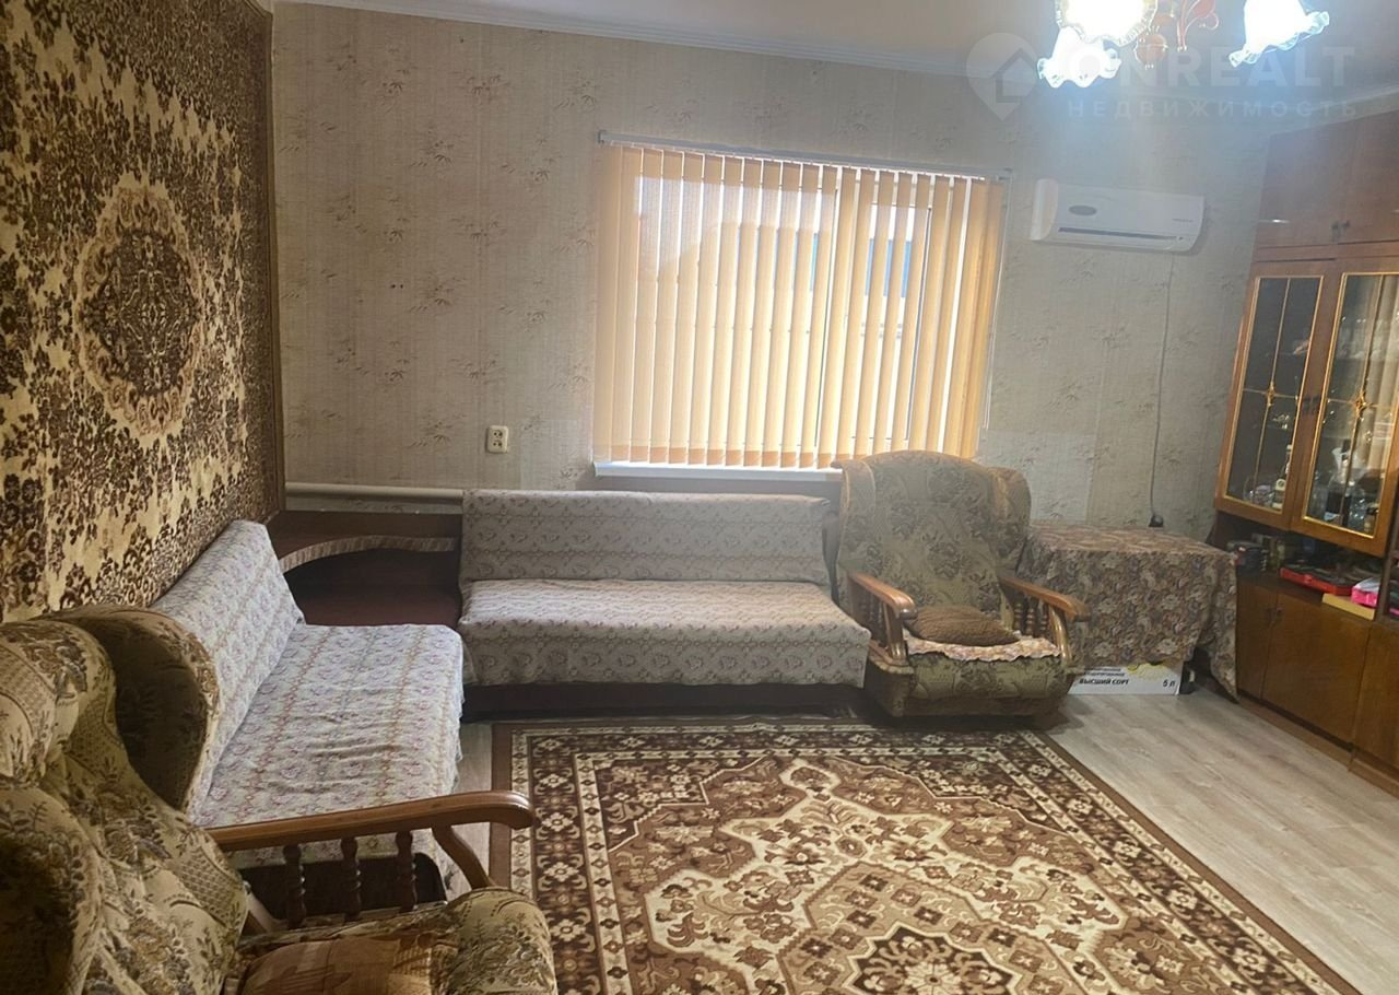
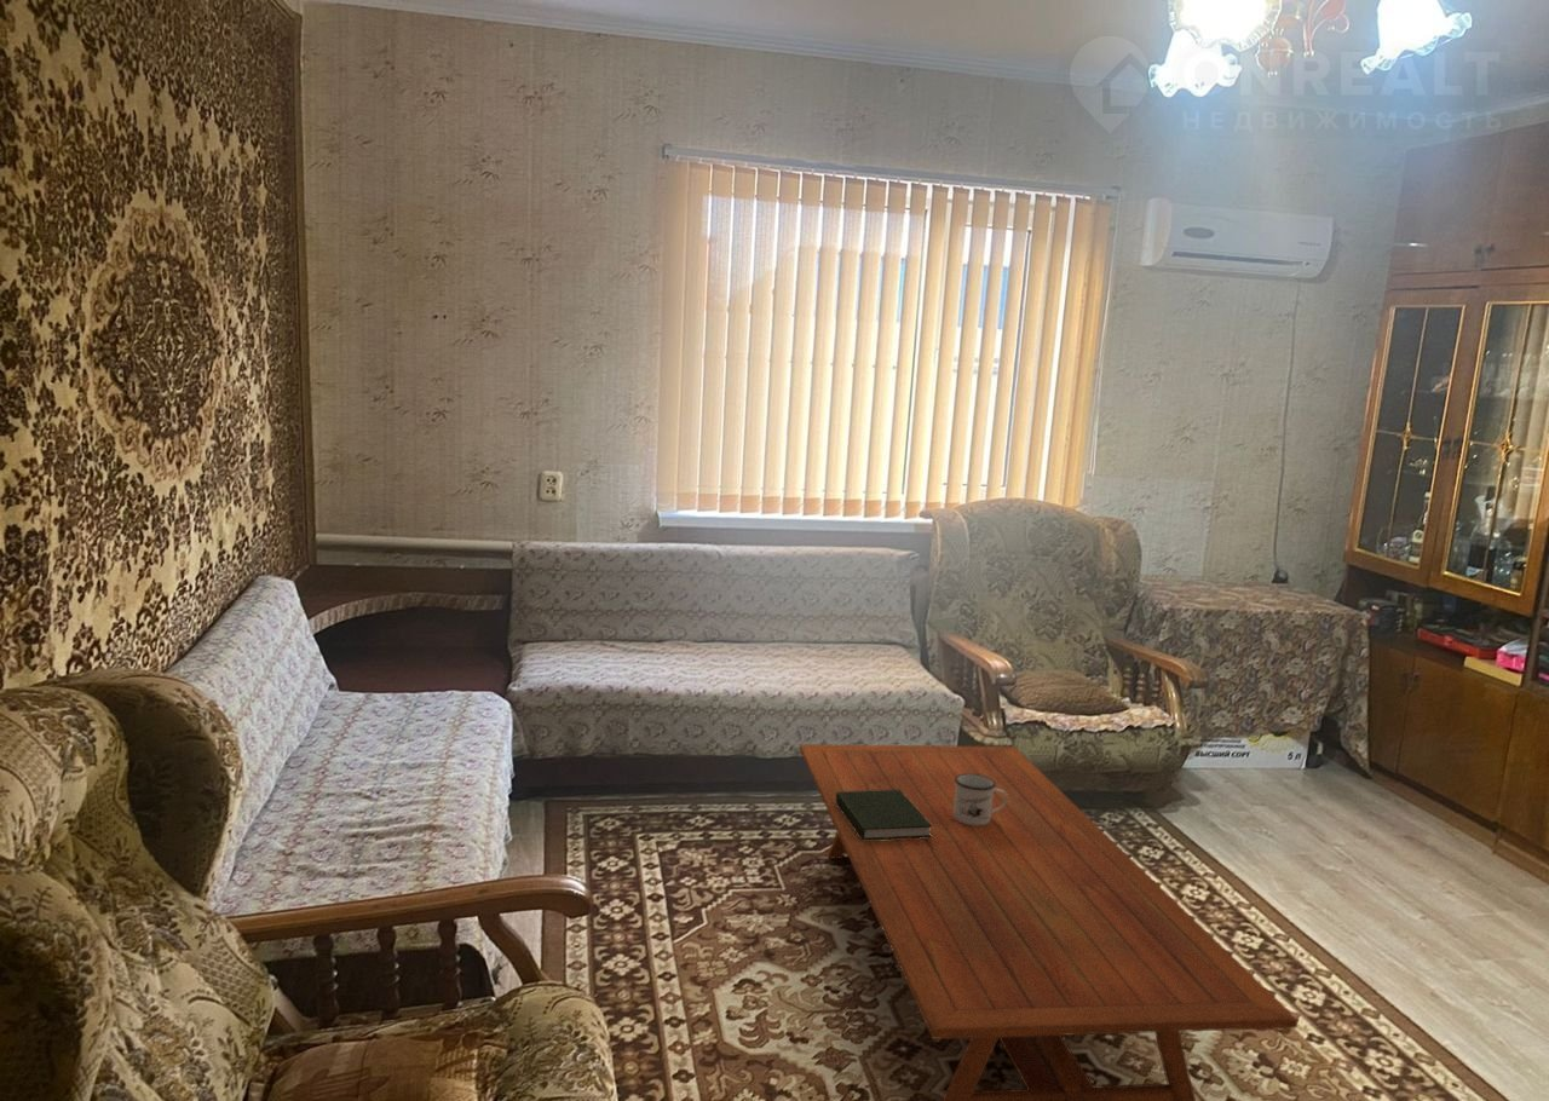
+ coffee table [799,743,1298,1101]
+ mug [954,774,1007,825]
+ book [836,790,932,841]
